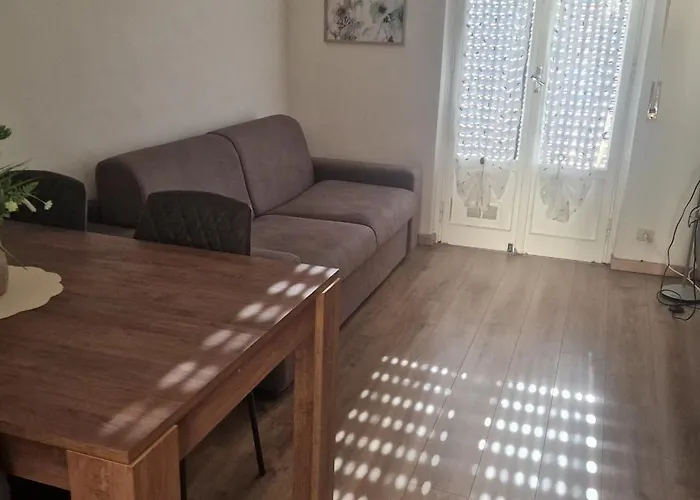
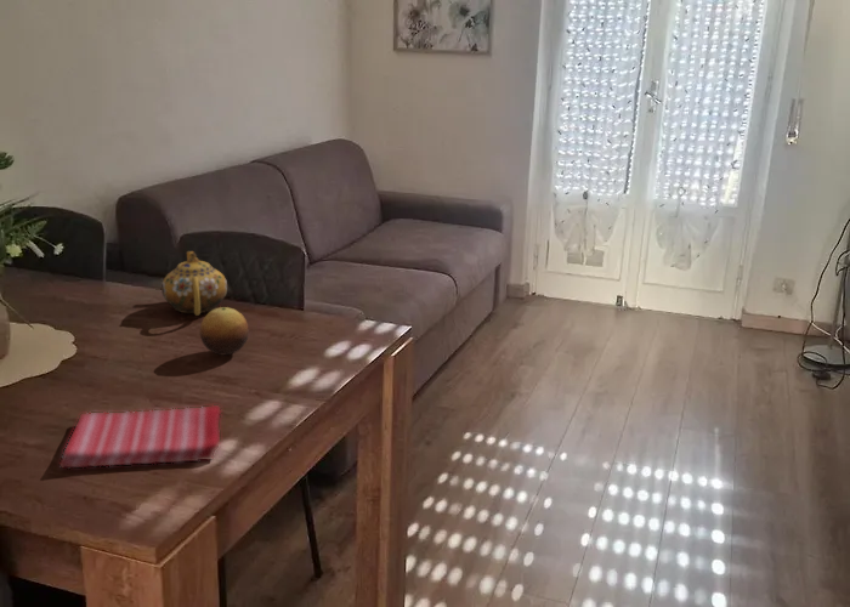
+ dish towel [58,404,222,469]
+ teapot [160,250,228,317]
+ fruit [199,306,250,356]
